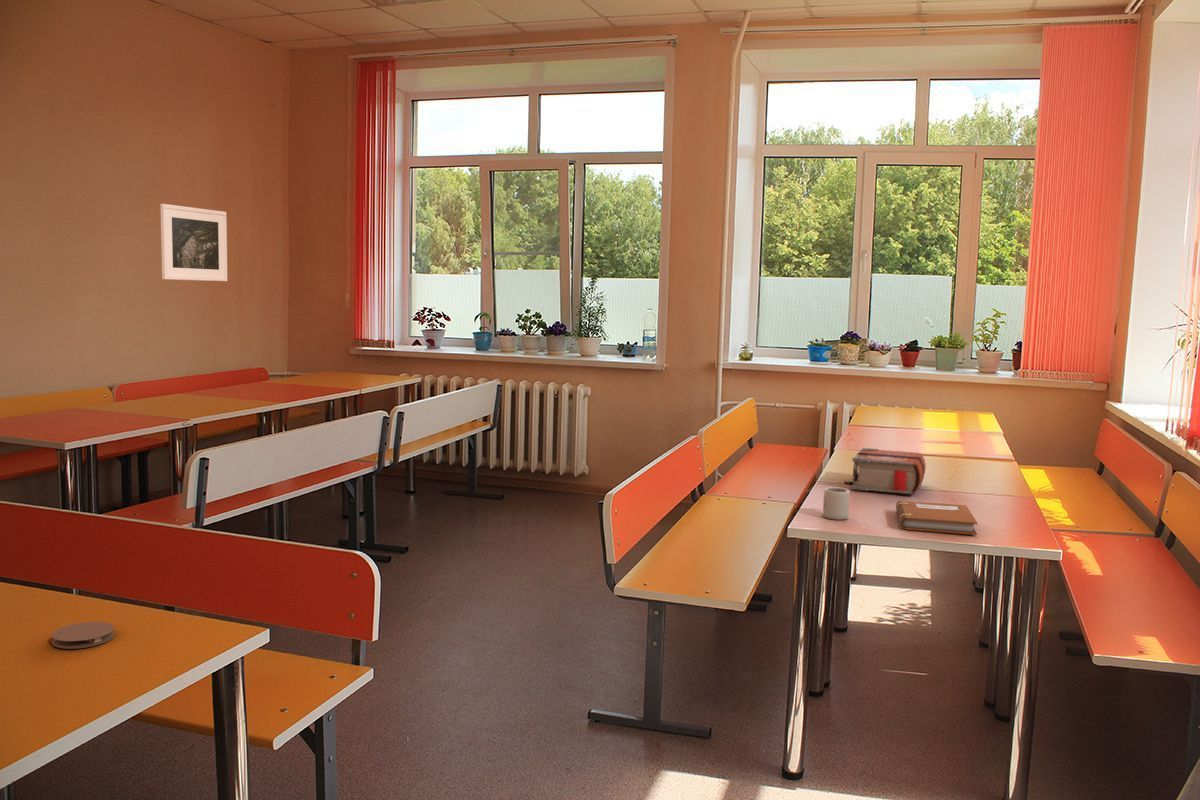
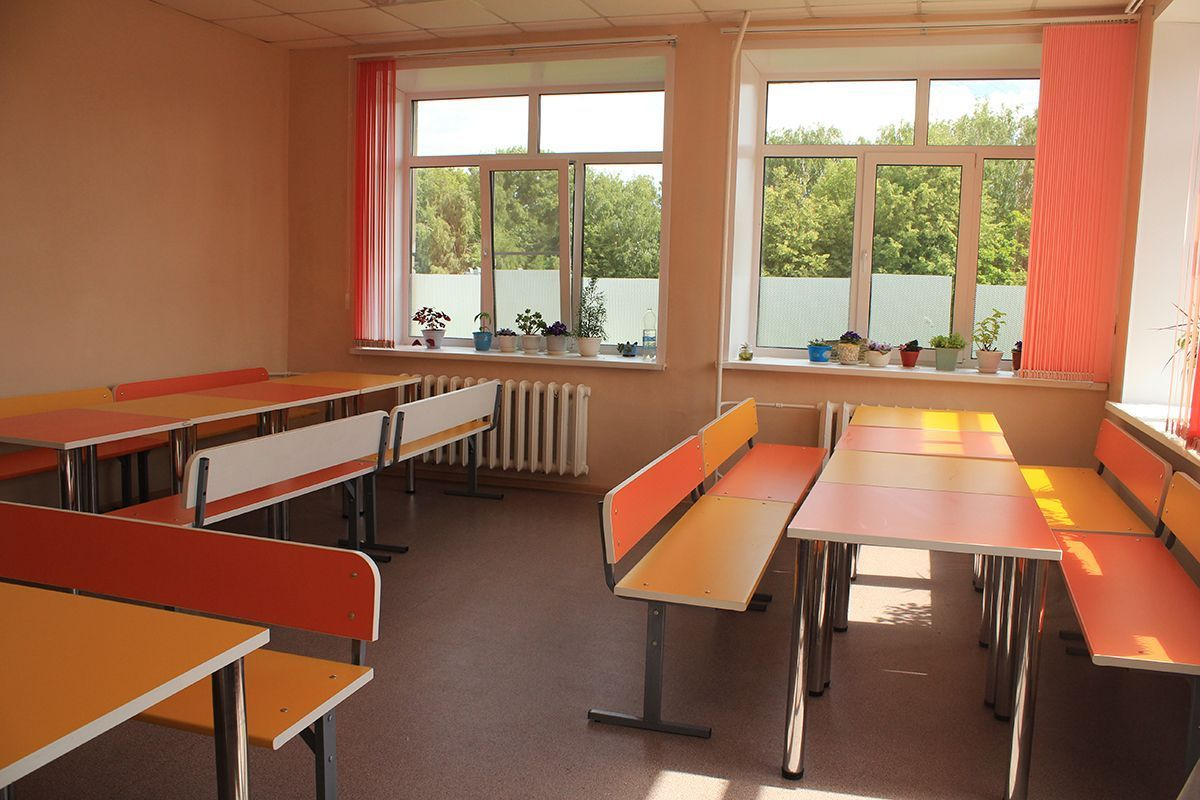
- coaster [50,621,115,650]
- cup [822,486,851,521]
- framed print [159,203,228,282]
- bible [844,447,927,495]
- notebook [895,500,978,536]
